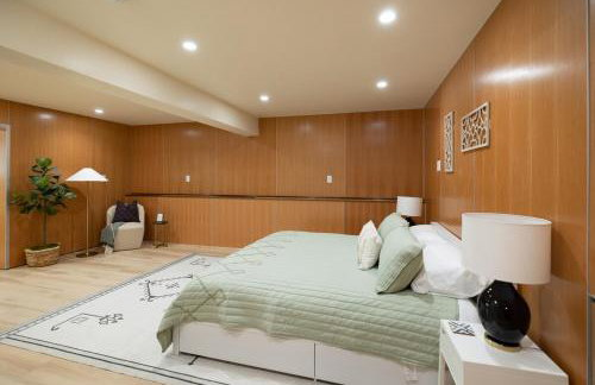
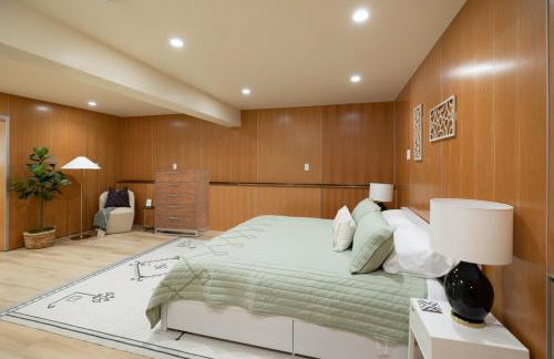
+ dresser [154,167,211,237]
